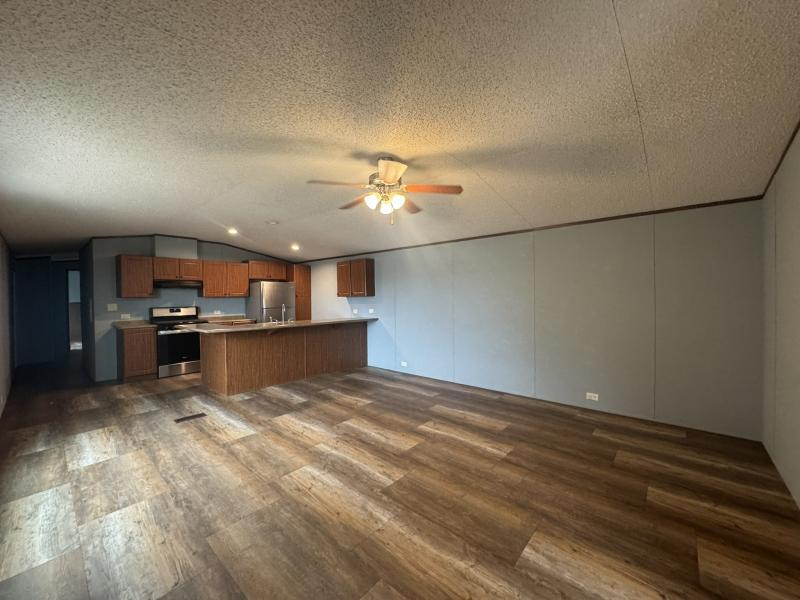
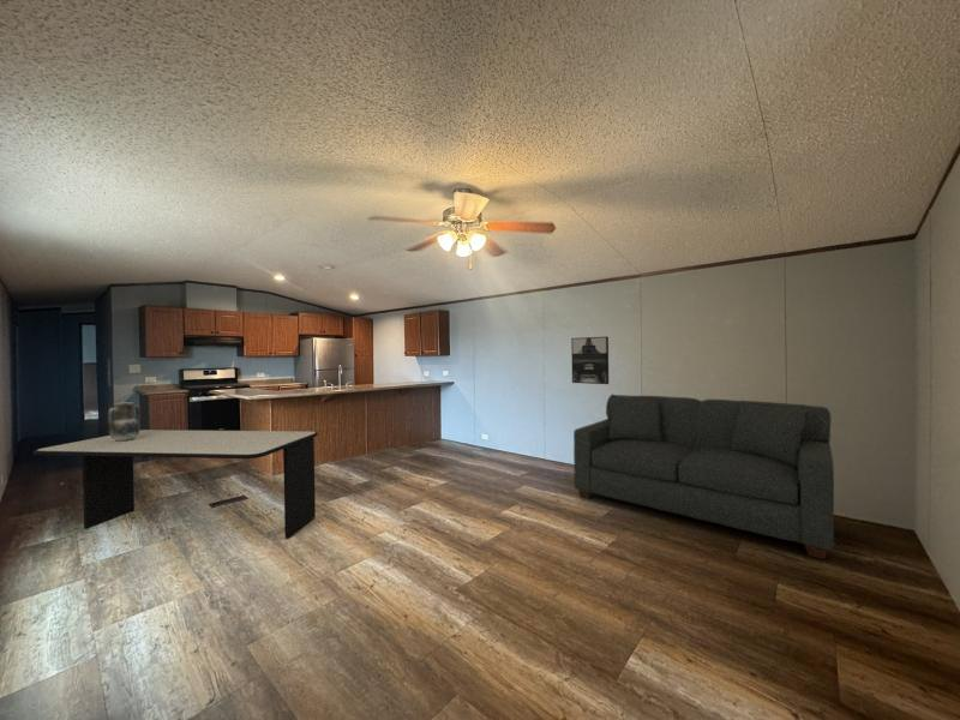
+ dining table [32,428,319,540]
+ ceramic jug [107,401,142,442]
+ wall art [570,336,610,385]
+ sofa [572,392,835,560]
